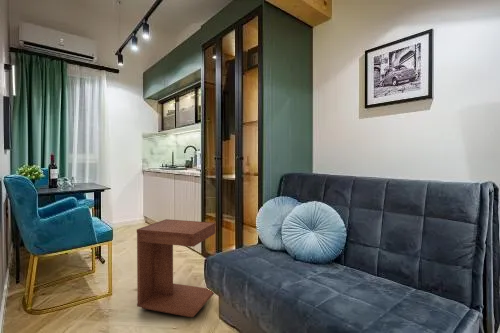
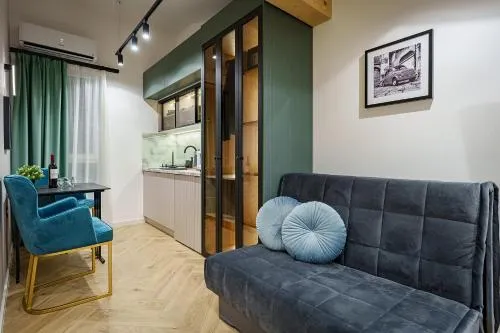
- side table [136,218,217,318]
